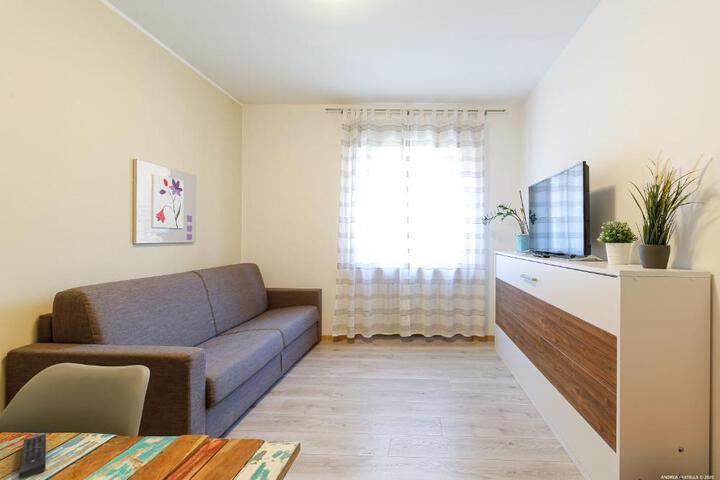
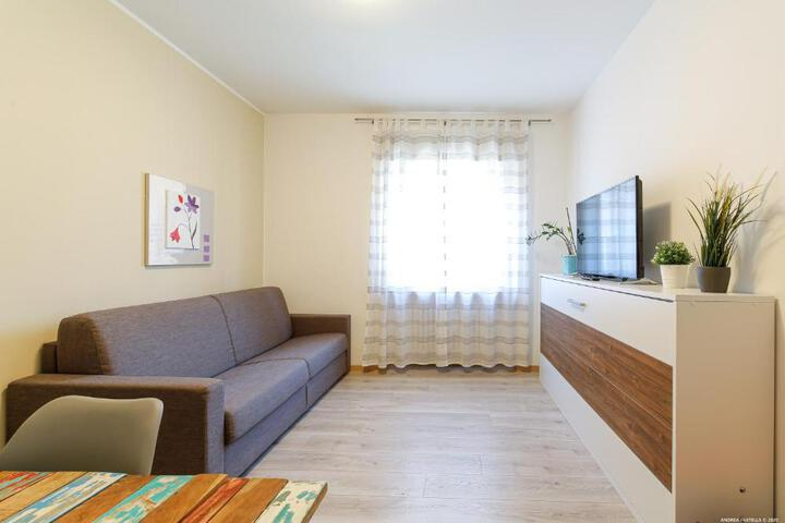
- remote control [17,433,47,480]
